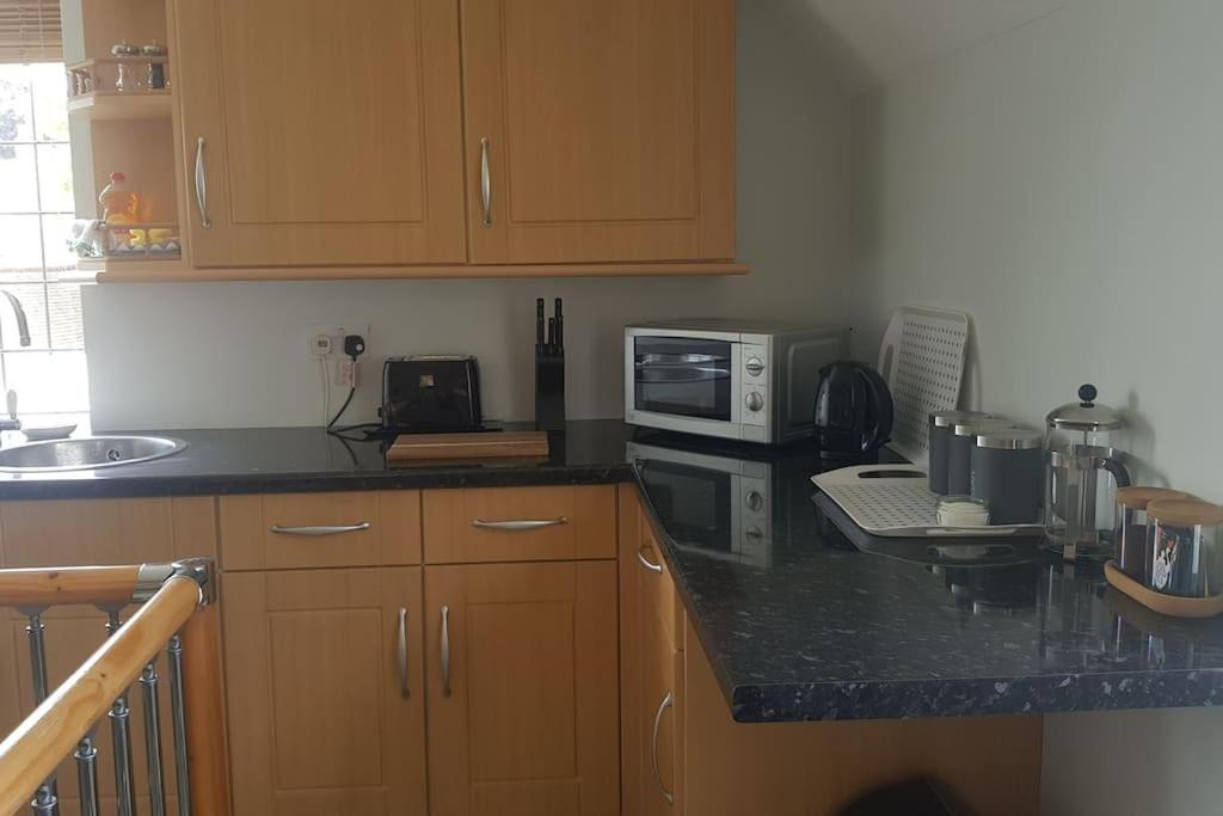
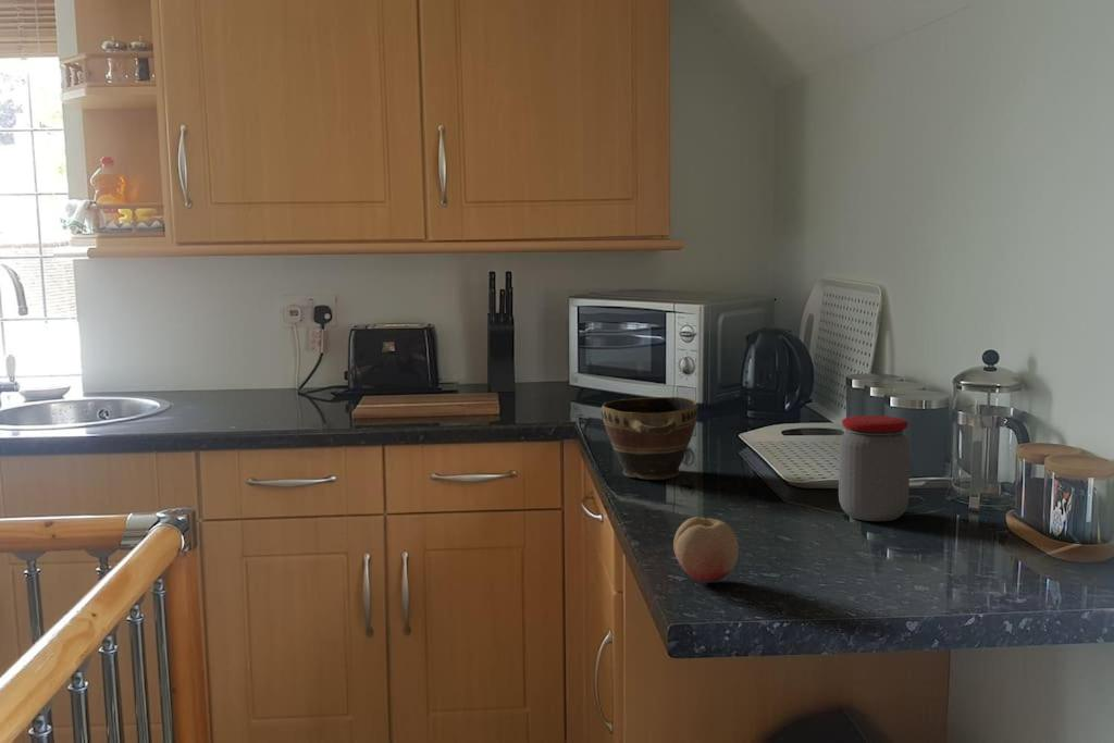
+ jar [838,414,911,522]
+ fruit [672,516,740,583]
+ bowl [599,396,698,481]
